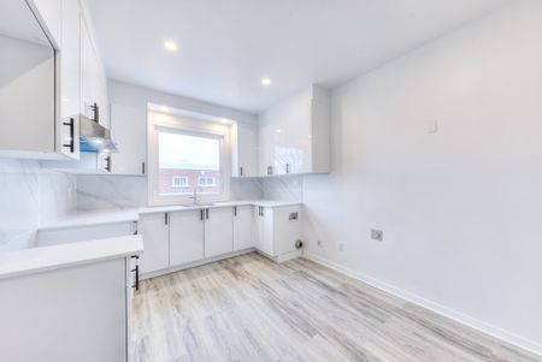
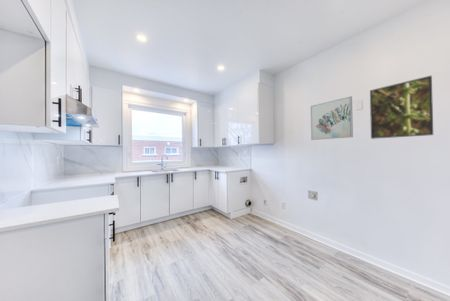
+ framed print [369,75,434,140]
+ wall art [310,95,354,141]
